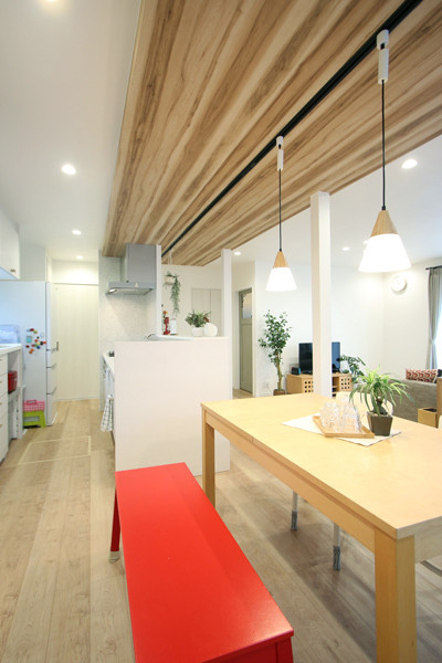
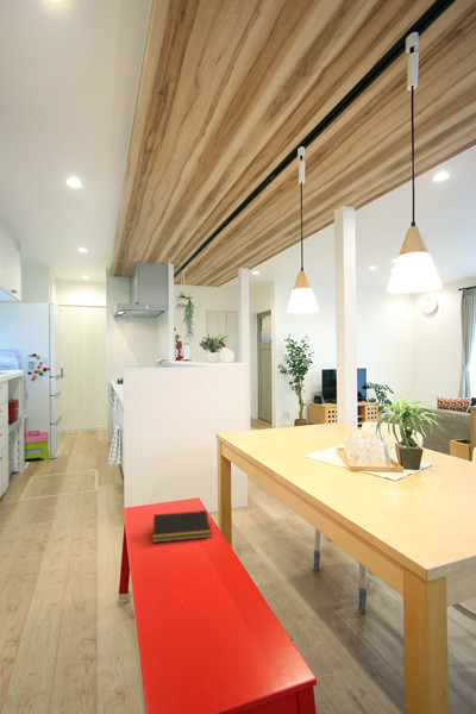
+ notepad [151,509,212,544]
